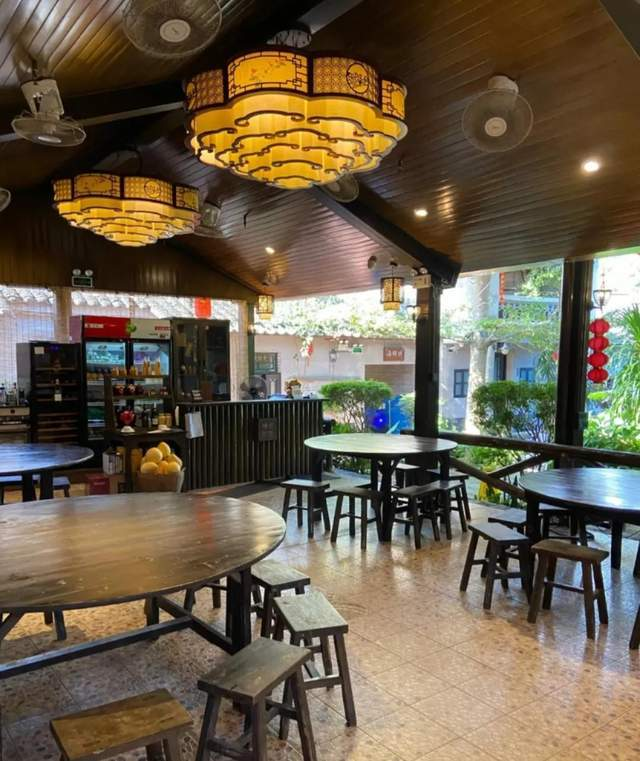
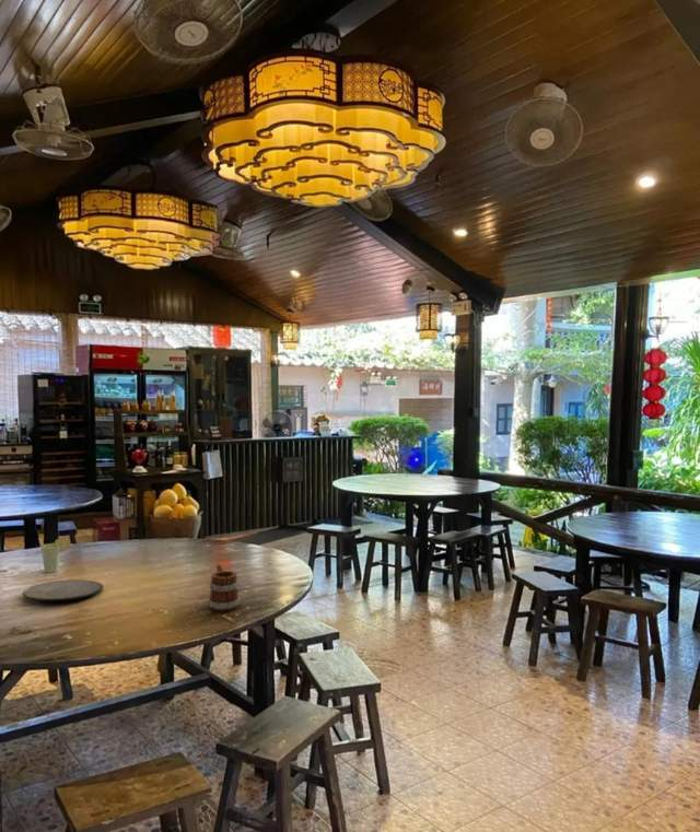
+ mug [207,564,242,612]
+ cup [37,537,70,574]
+ plate [22,578,104,602]
